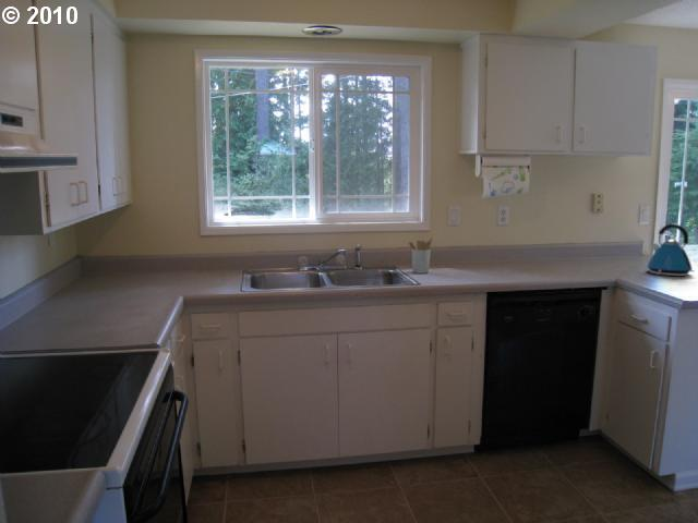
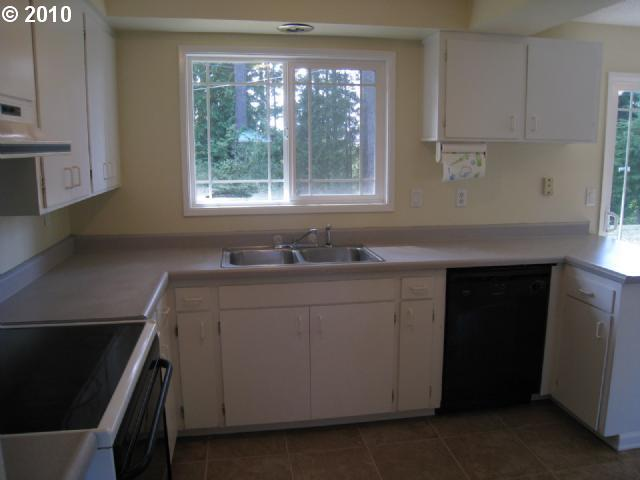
- utensil holder [407,238,433,275]
- kettle [646,222,696,277]
